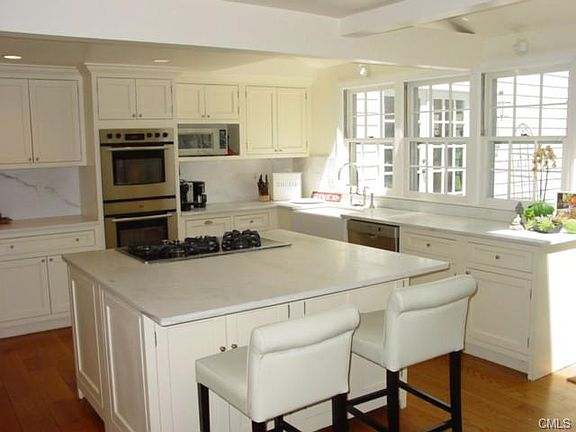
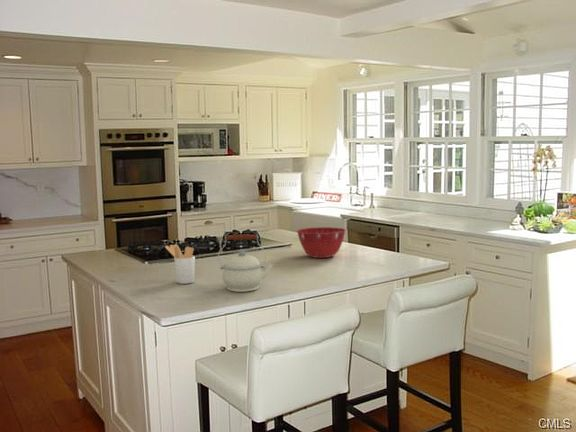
+ utensil holder [164,243,196,285]
+ mixing bowl [296,226,347,259]
+ kettle [217,233,274,293]
